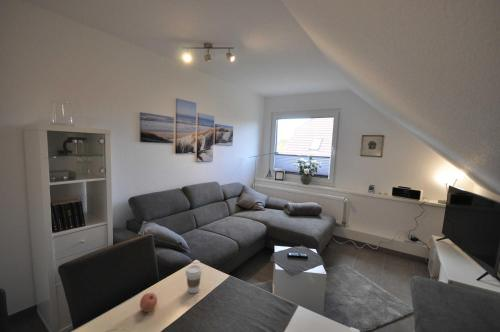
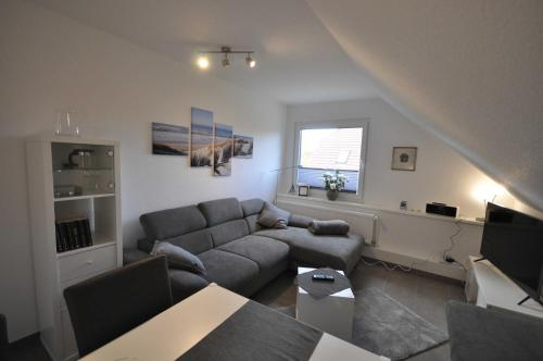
- pomegranate [139,292,158,313]
- coffee cup [184,264,203,294]
